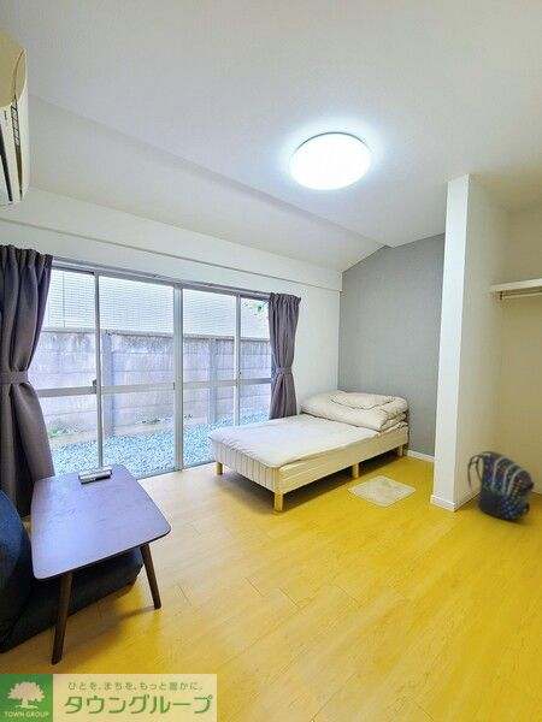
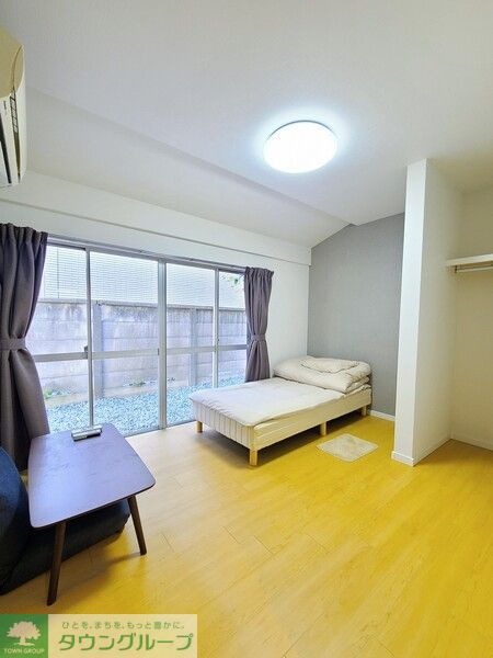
- backpack [466,450,536,520]
